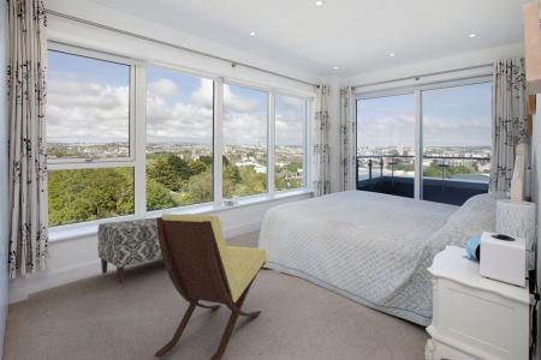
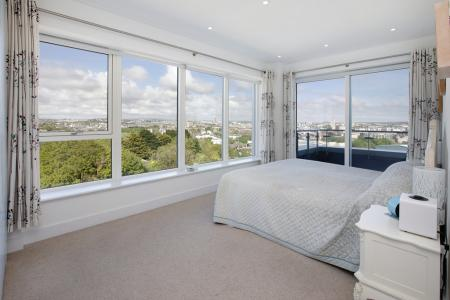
- bench [96,212,190,284]
- lounge chair [154,212,268,360]
